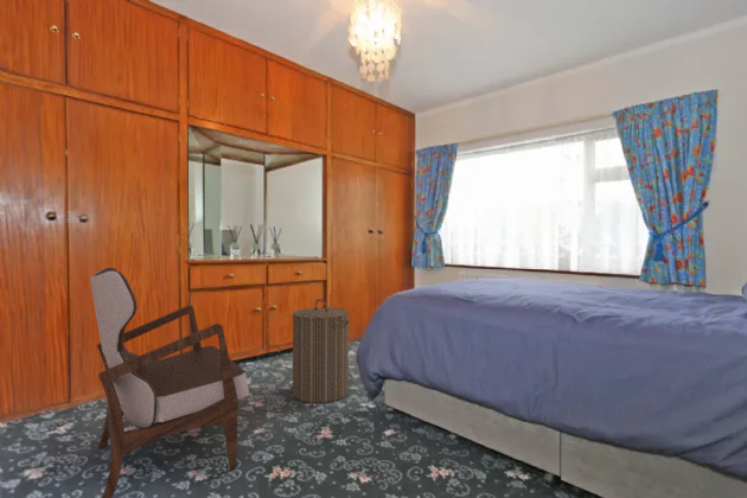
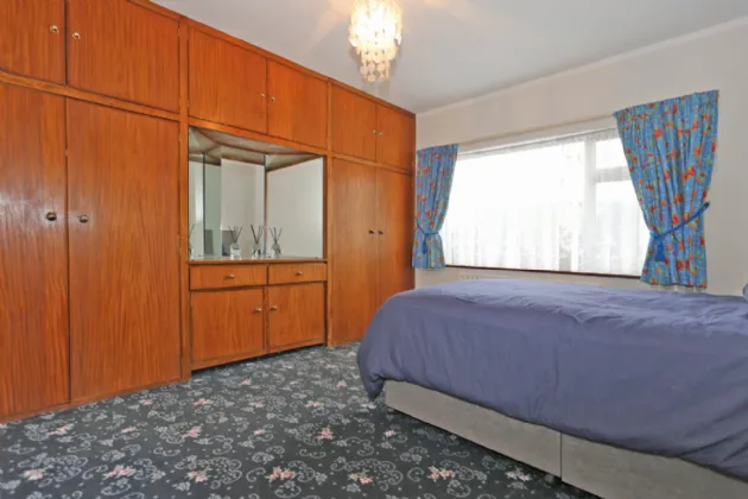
- armchair [89,267,250,498]
- laundry hamper [292,298,350,404]
